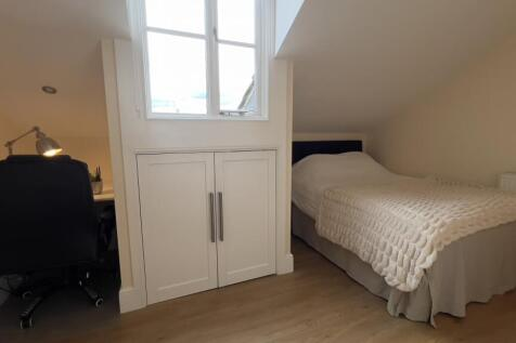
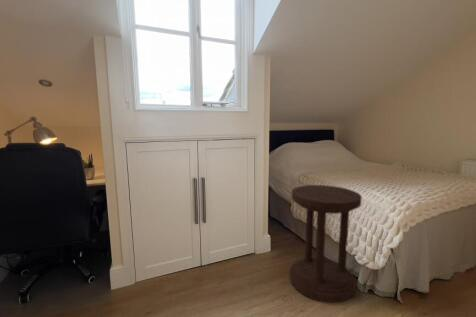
+ side table [289,184,363,304]
